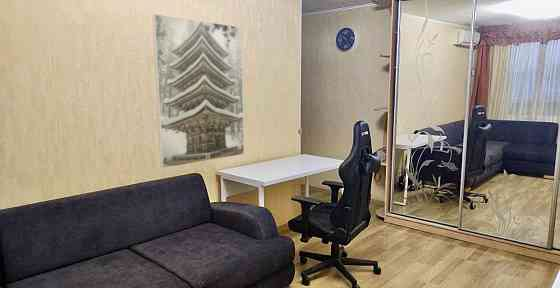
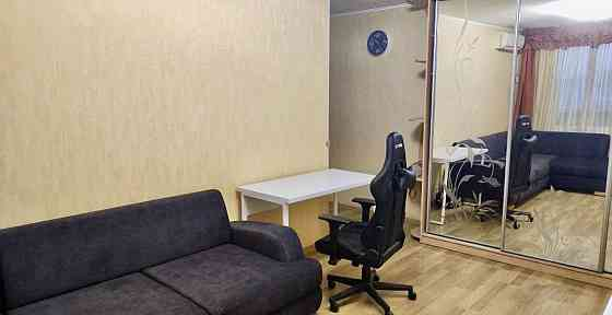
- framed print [151,13,245,170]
